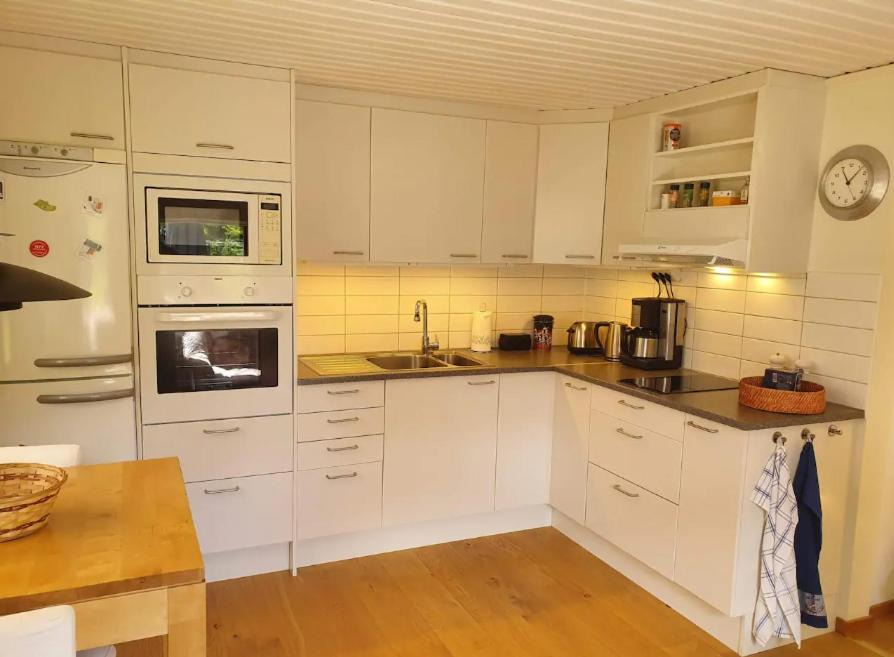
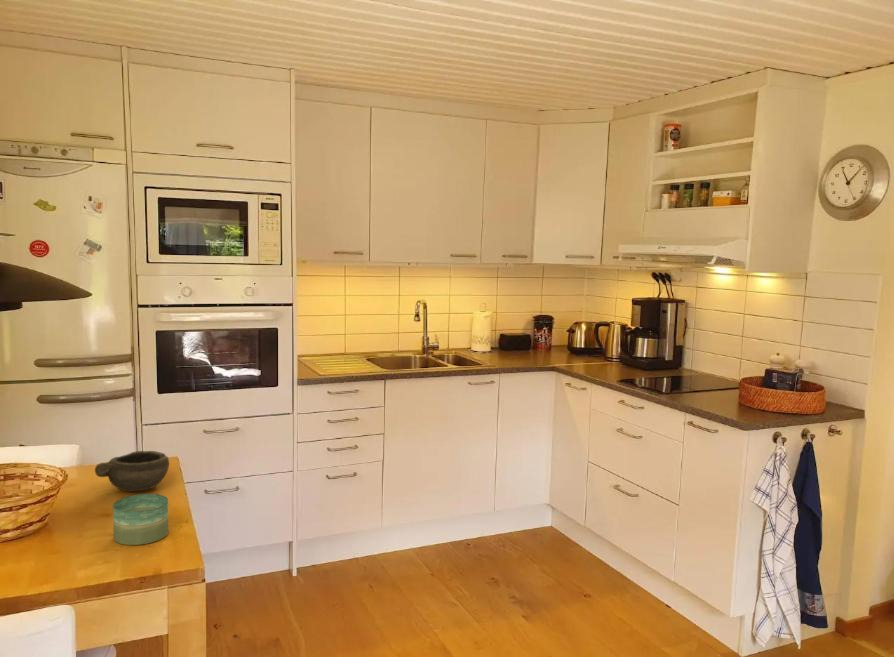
+ candle [112,493,169,546]
+ bowl [94,450,170,492]
